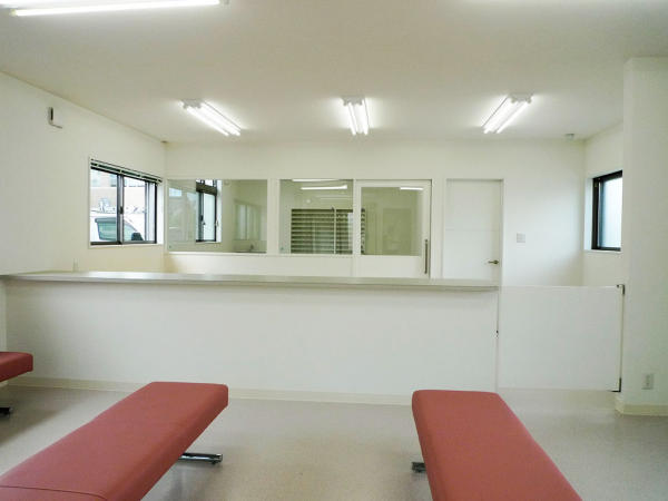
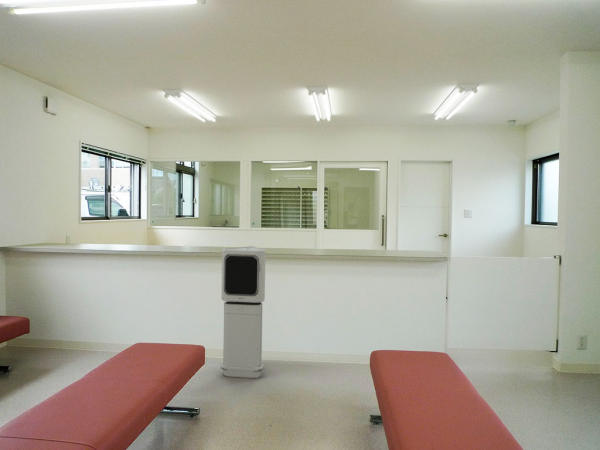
+ air purifier [219,245,267,379]
